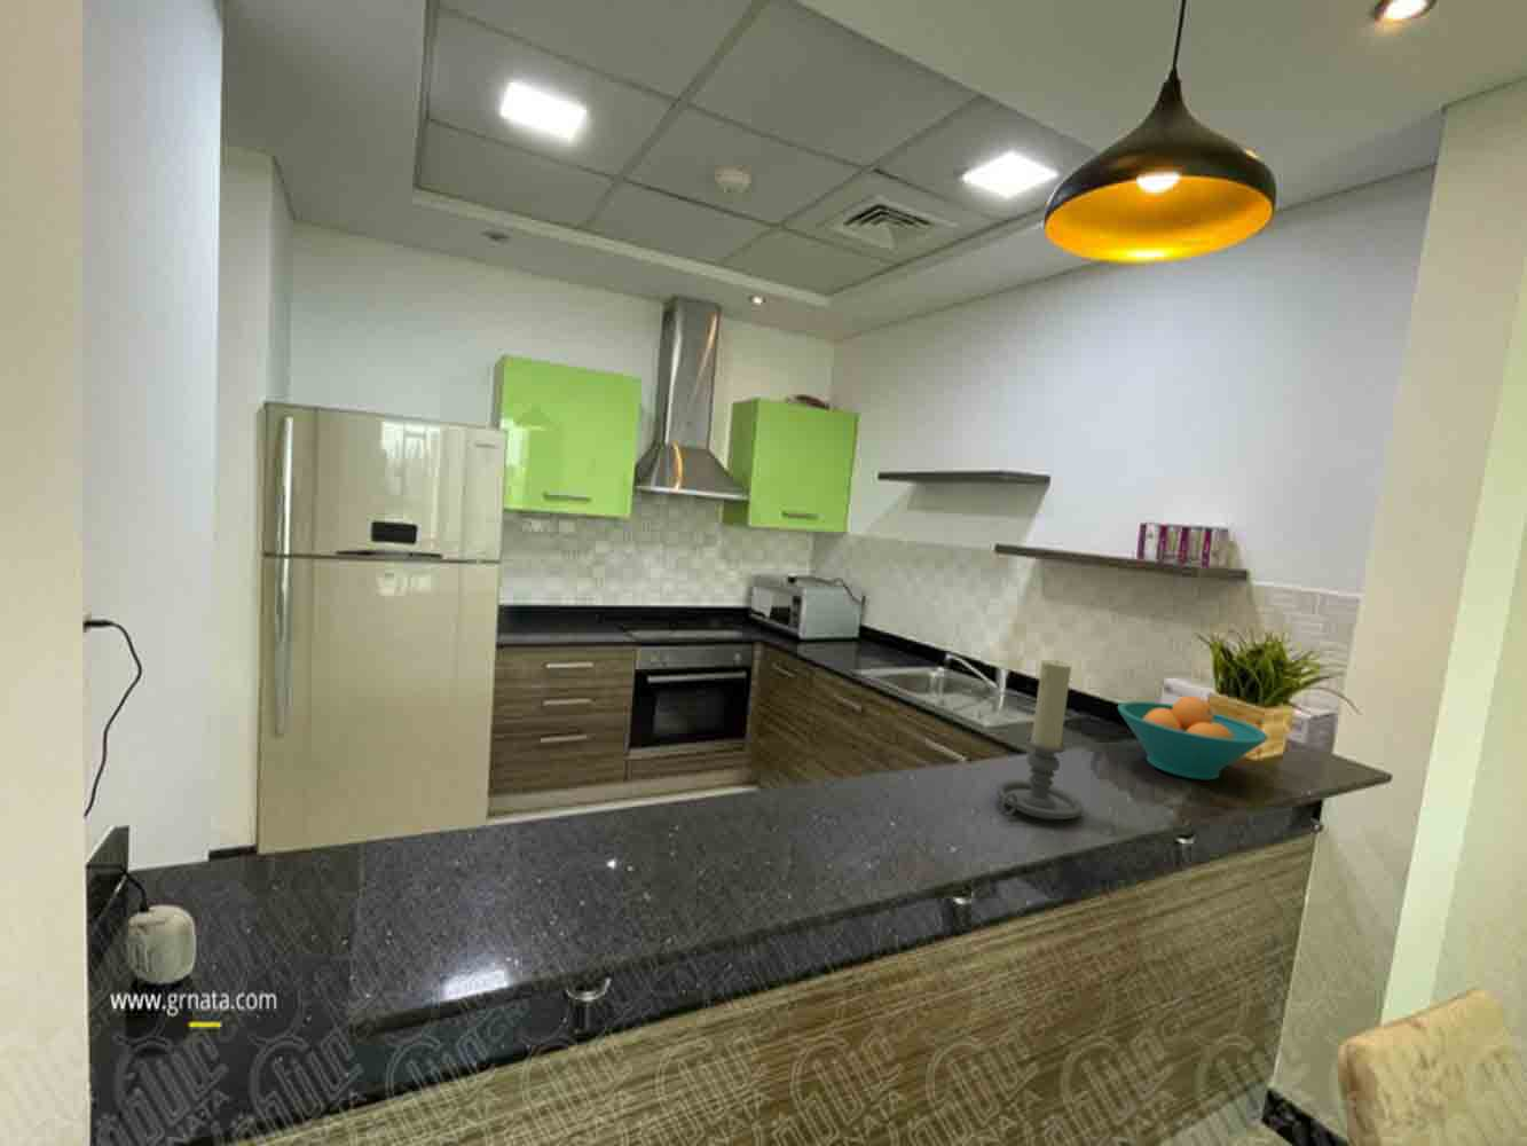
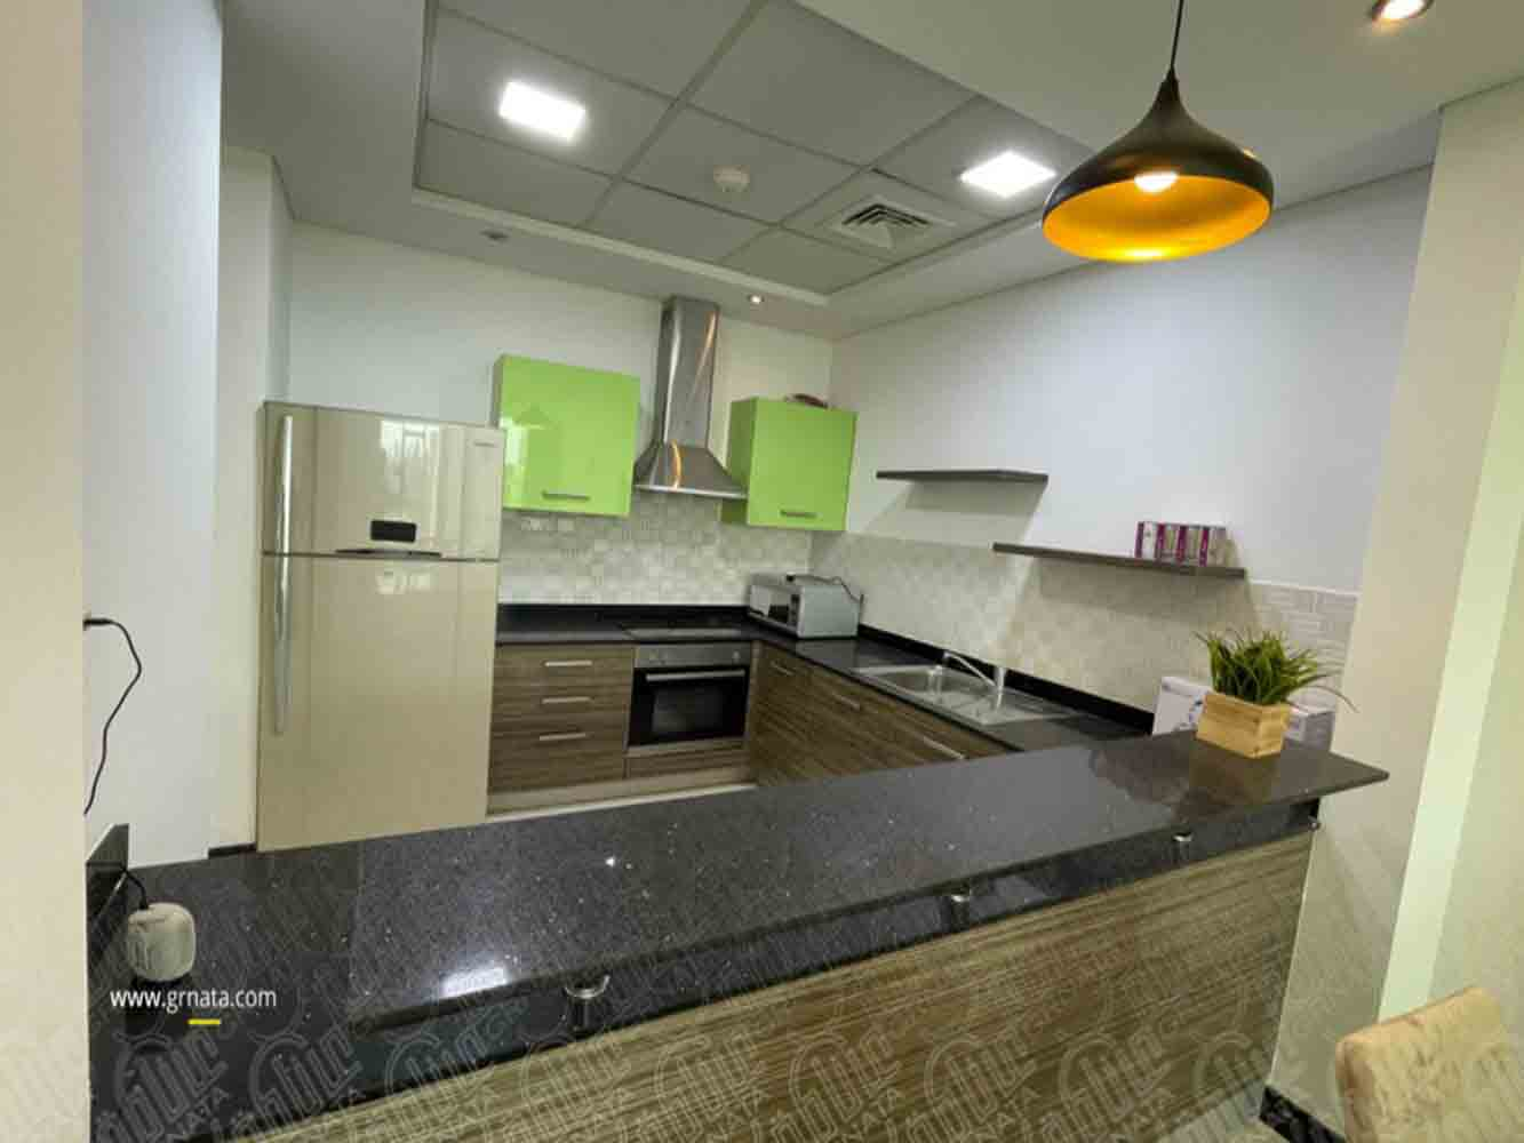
- candle holder [994,657,1085,821]
- fruit bowl [1117,696,1269,781]
